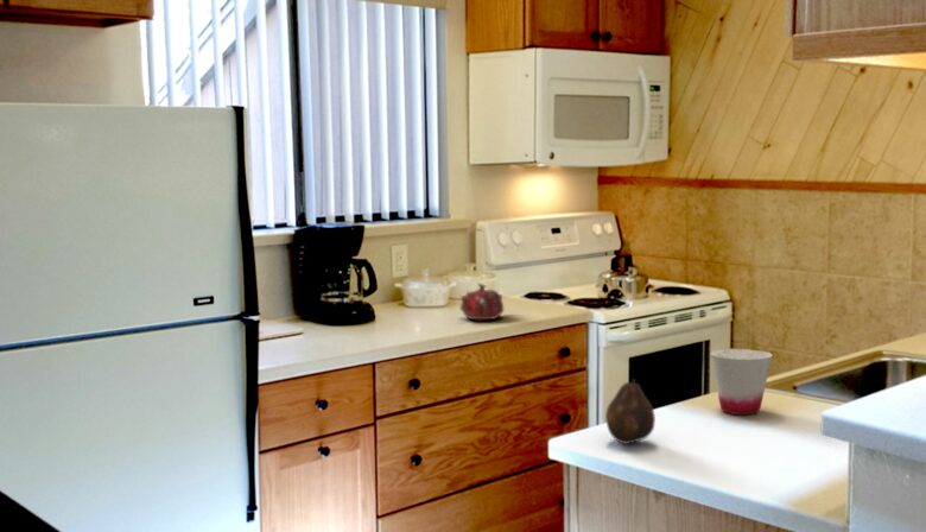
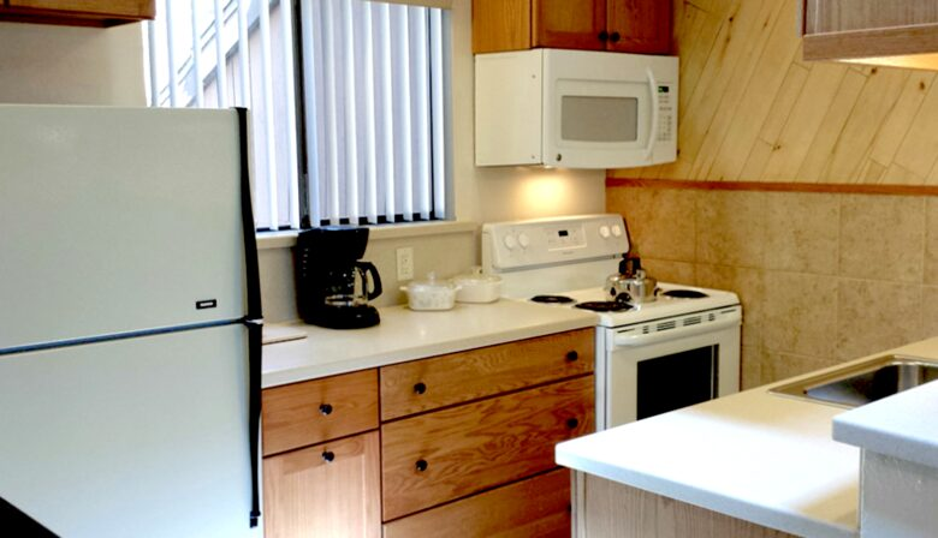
- fruit [604,379,657,445]
- cup [709,348,773,416]
- teapot [459,281,505,321]
